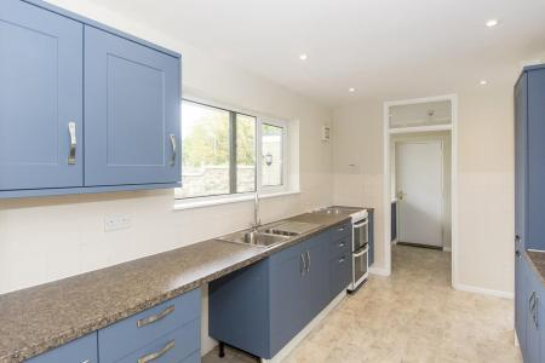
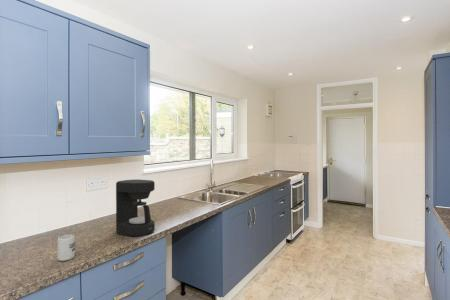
+ cup [57,233,76,262]
+ coffee maker [115,178,156,237]
